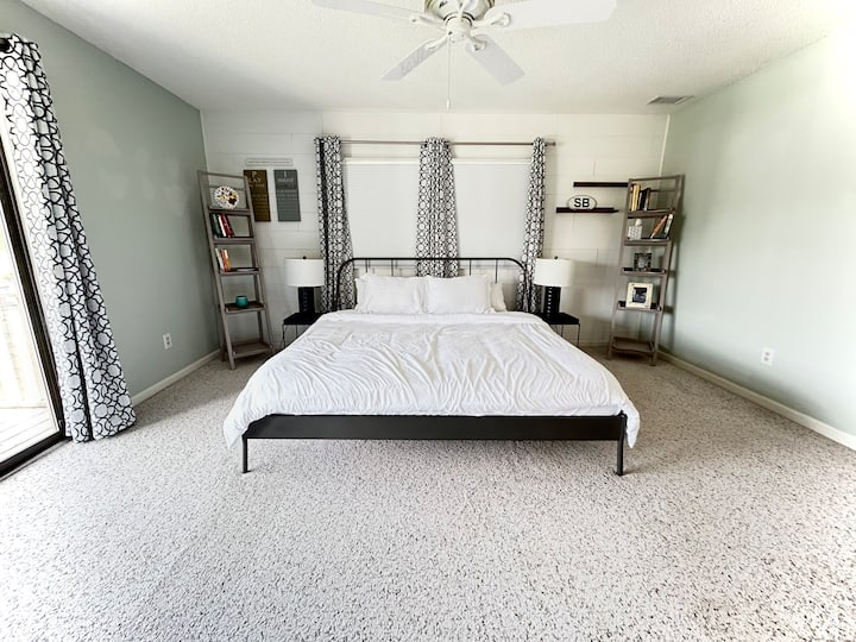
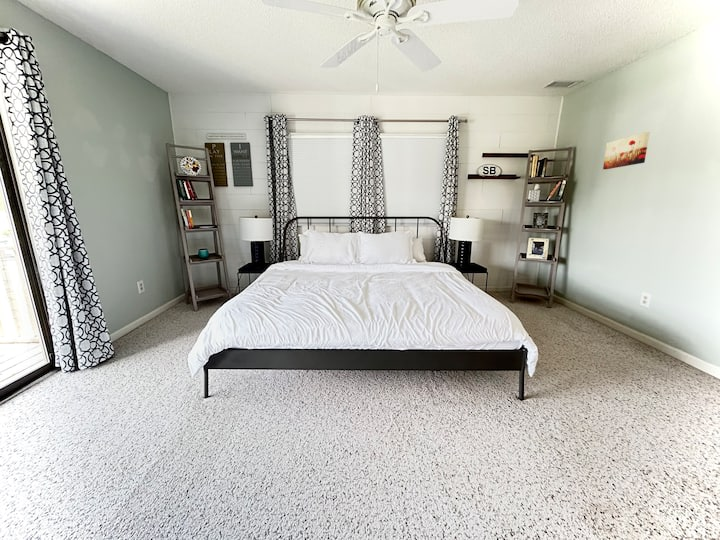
+ wall art [602,131,651,170]
